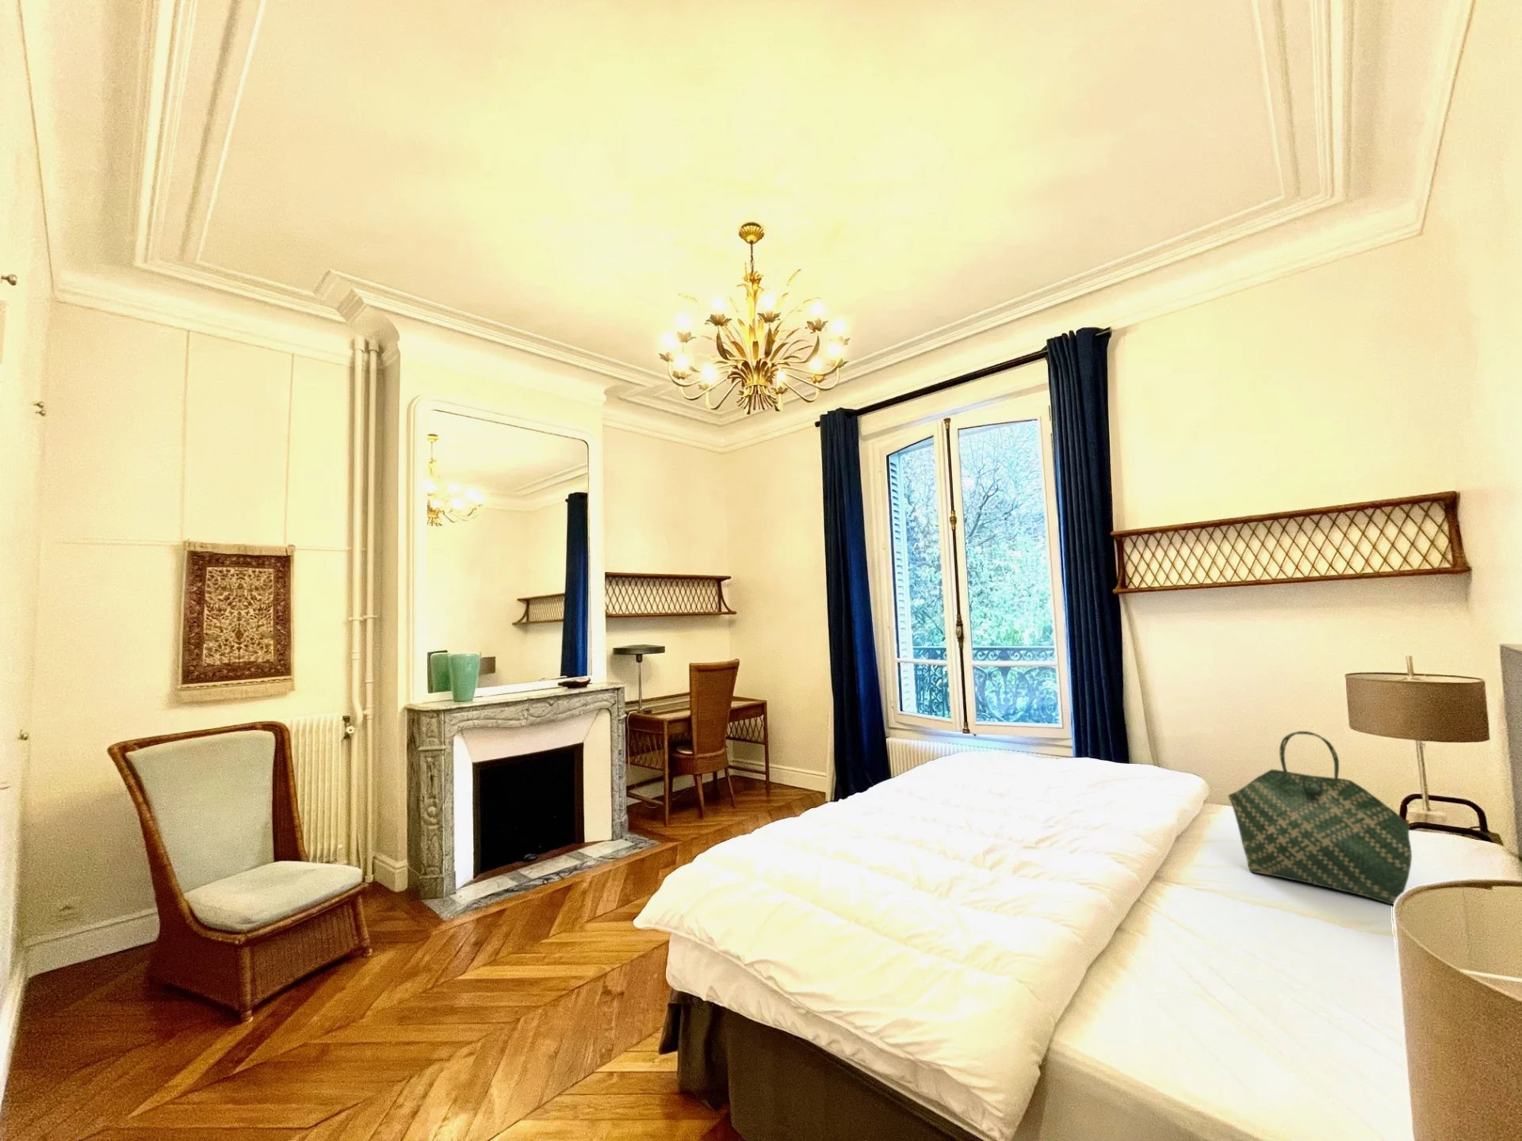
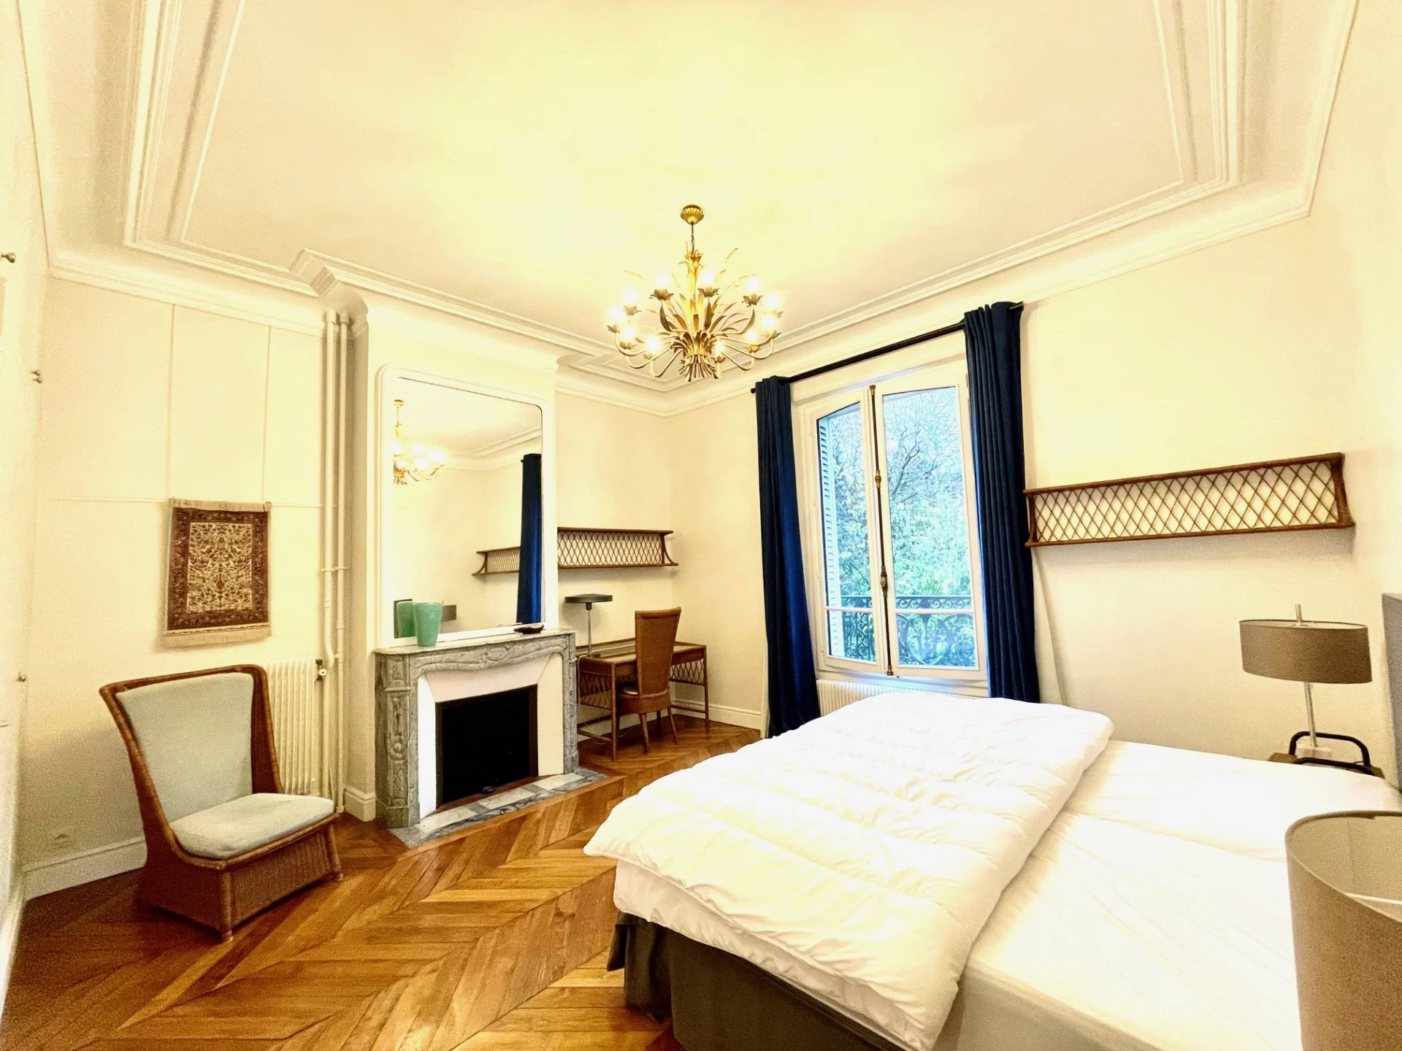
- tote bag [1227,731,1413,906]
